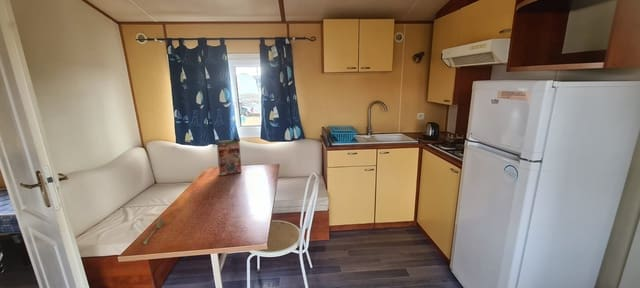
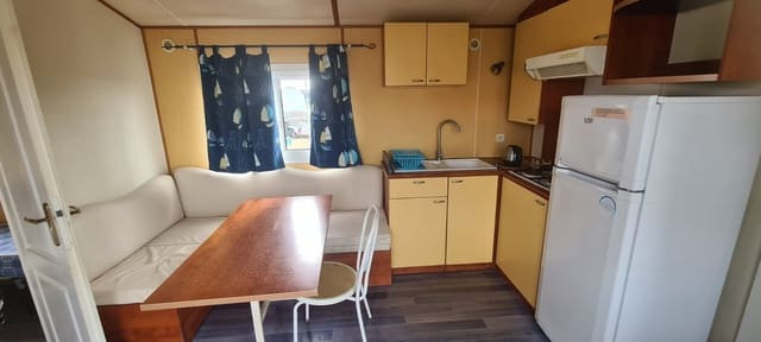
- cereal box [216,137,242,177]
- soupspoon [142,215,163,245]
